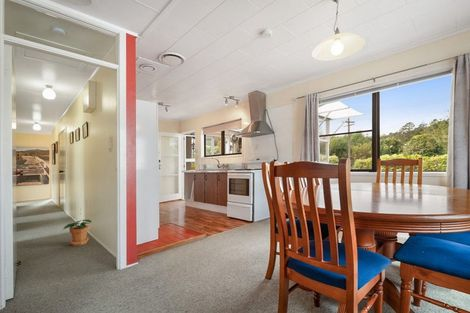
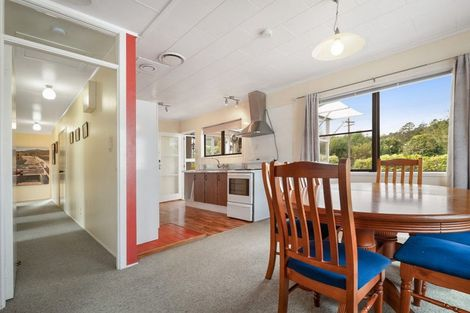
- potted plant [63,218,92,247]
